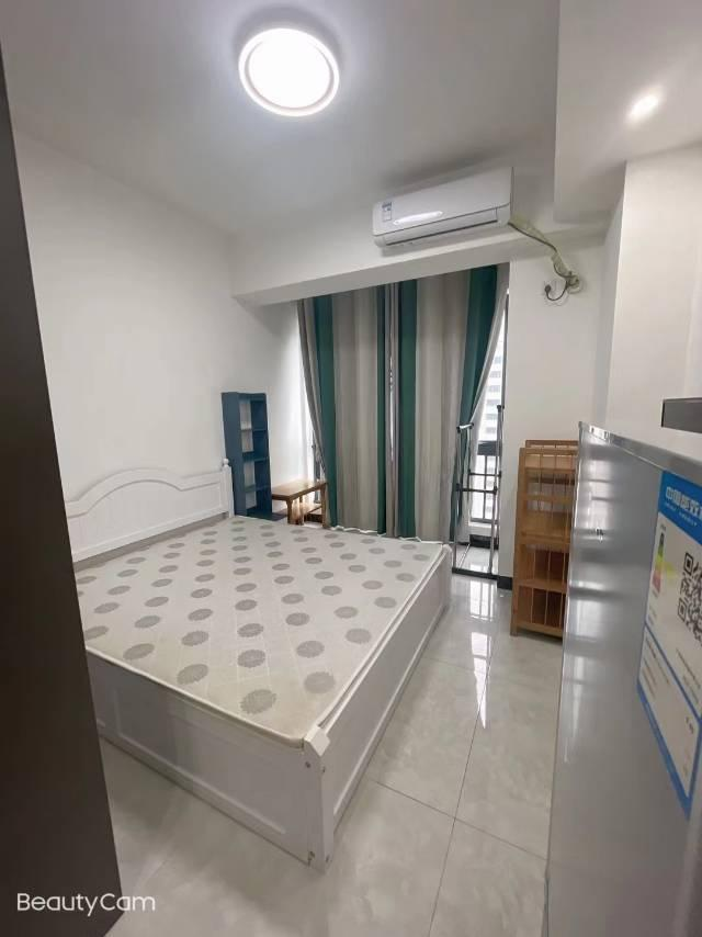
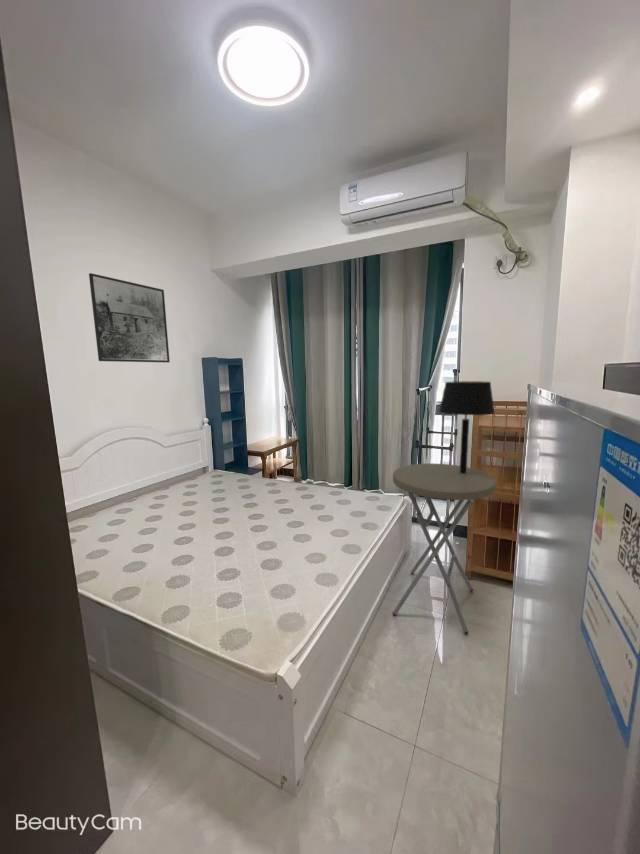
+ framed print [88,272,170,363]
+ table lamp [438,380,496,474]
+ side table [392,462,497,635]
